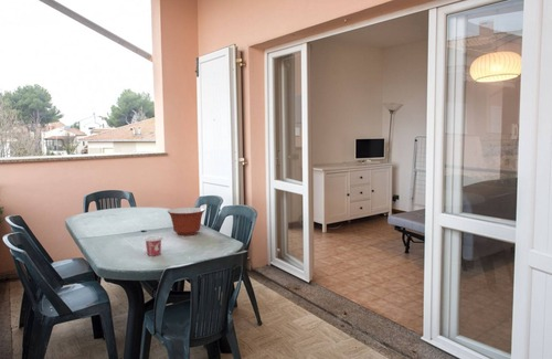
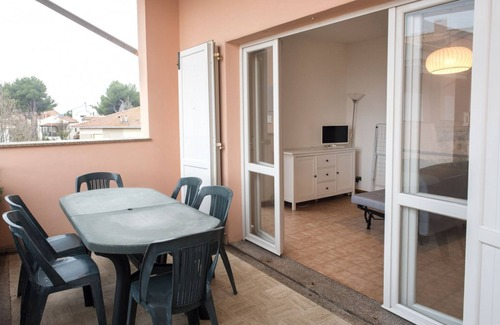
- cup [144,234,163,257]
- mixing bowl [167,207,206,236]
